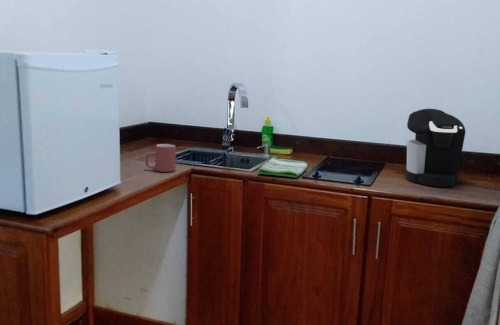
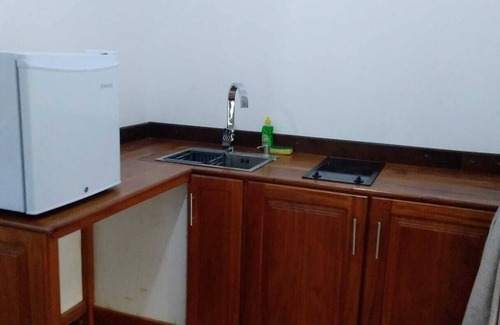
- coffee maker [404,108,467,188]
- dish towel [257,156,309,178]
- mug [144,143,177,173]
